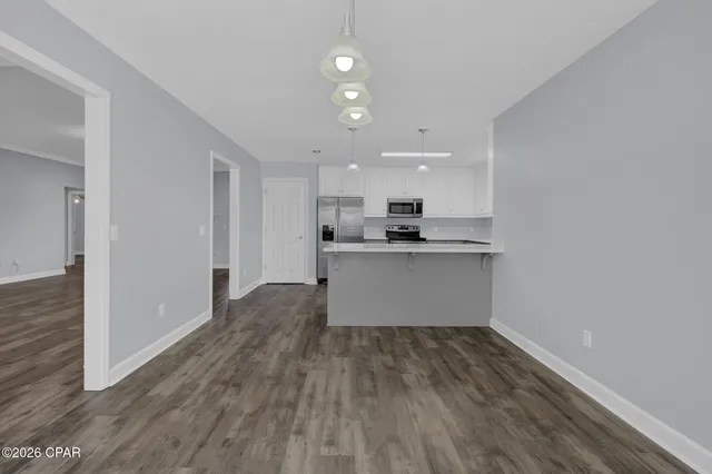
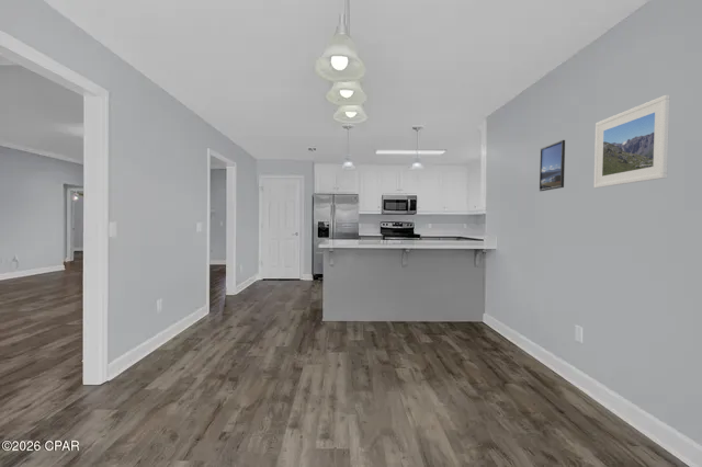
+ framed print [593,94,671,189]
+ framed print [539,139,566,192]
